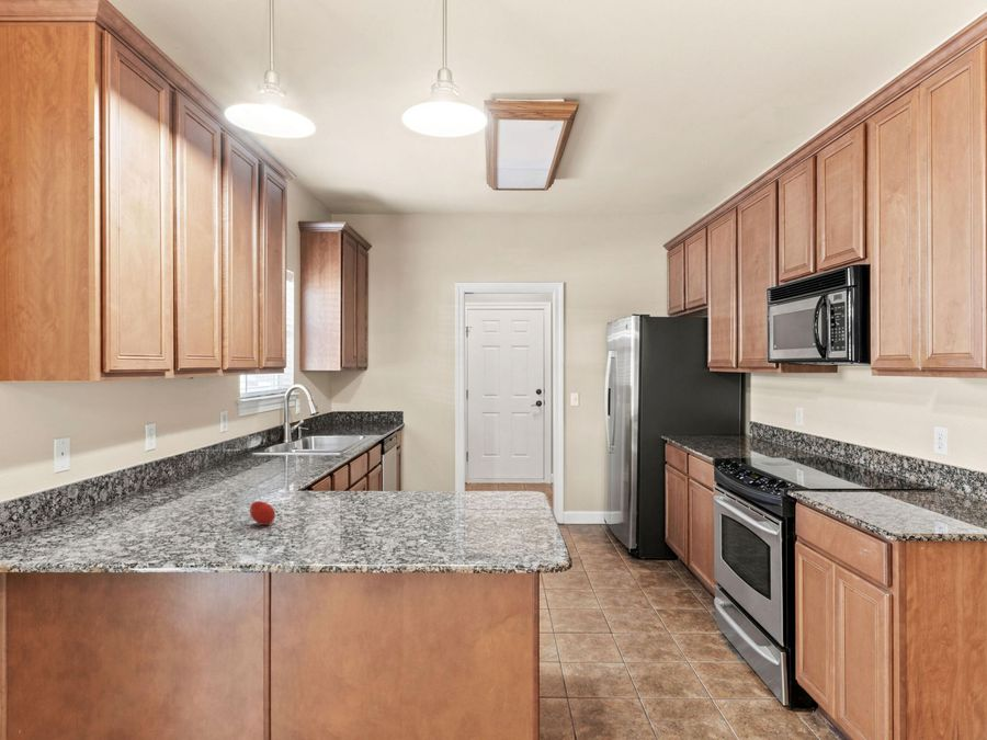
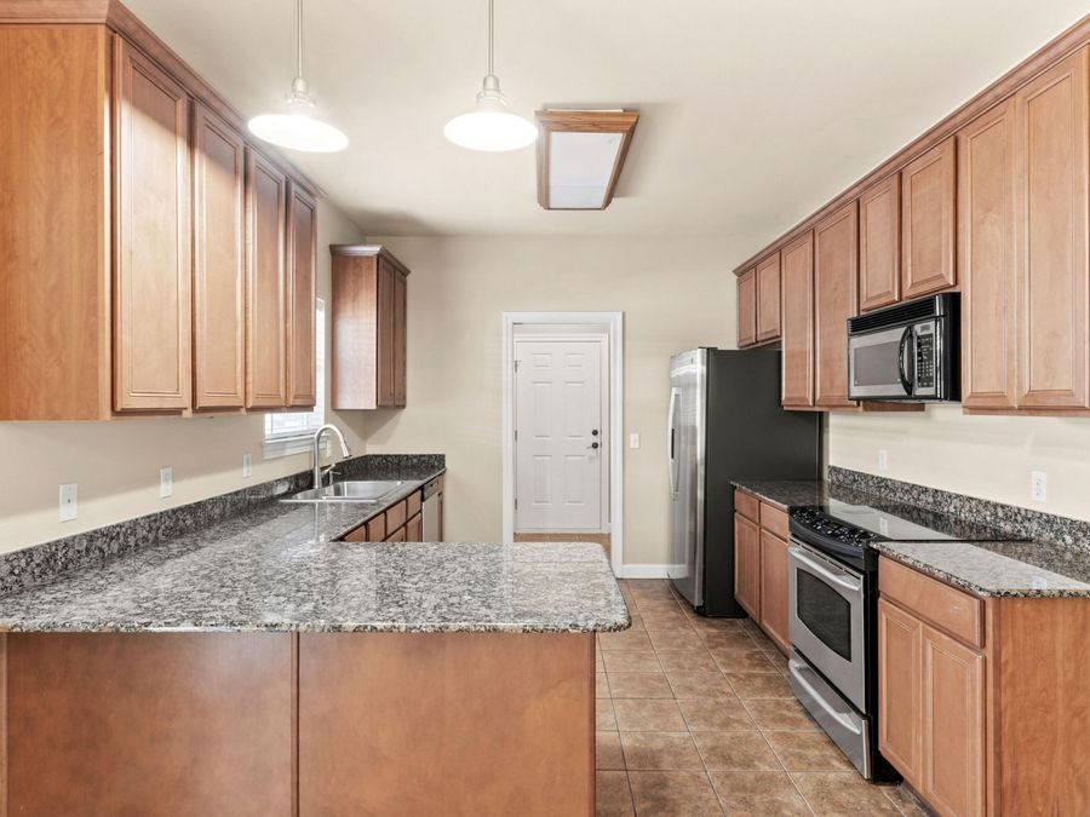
- fruit [249,500,276,526]
